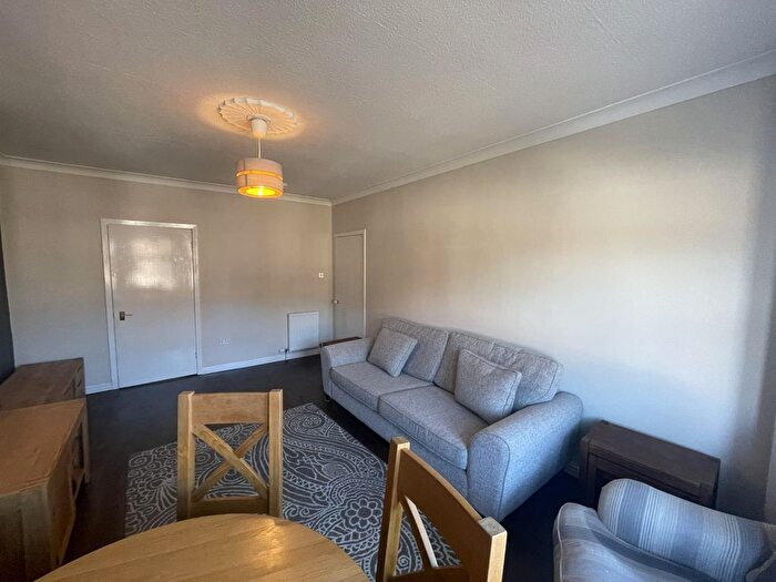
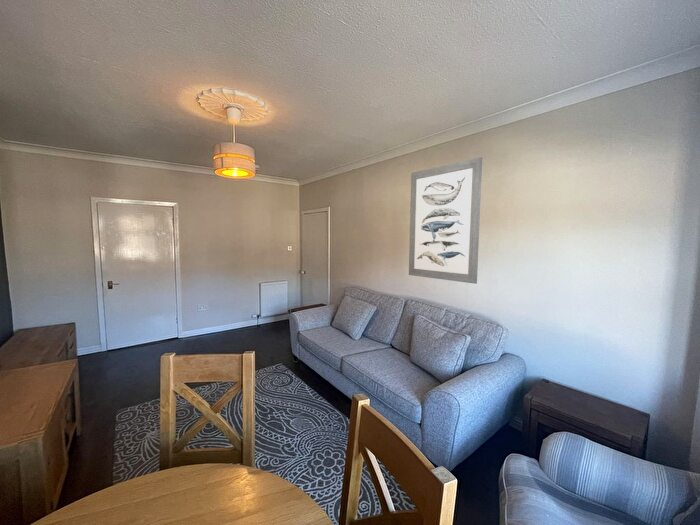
+ wall art [408,156,483,285]
